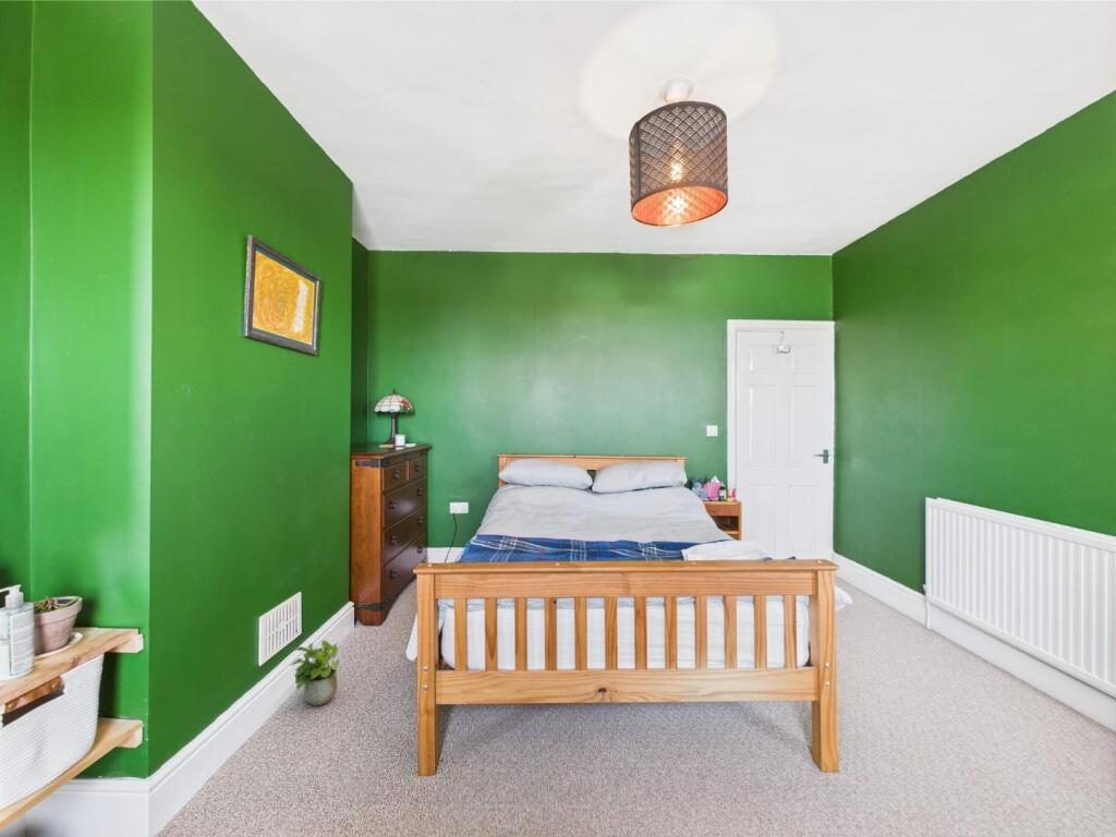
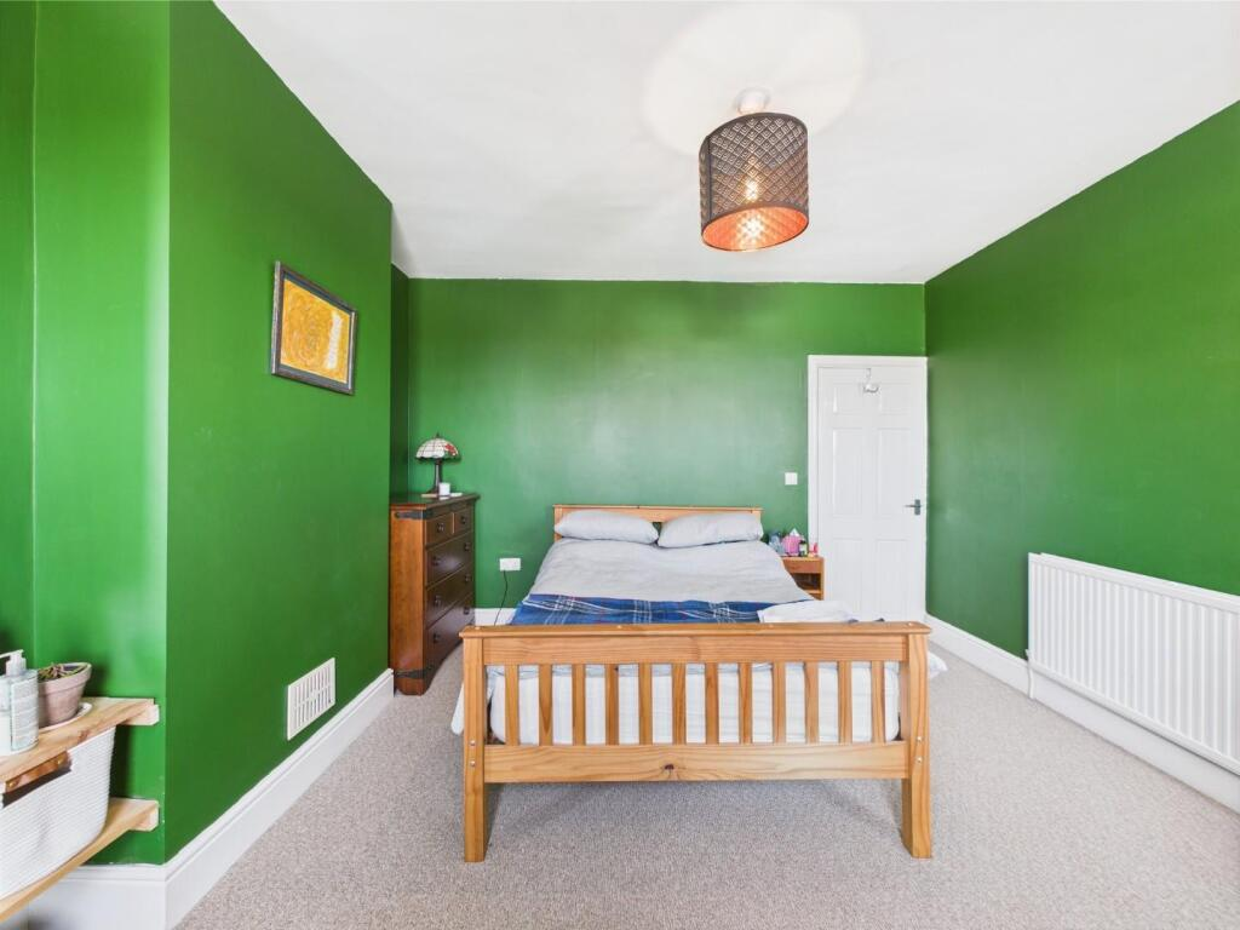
- potted plant [289,640,340,707]
